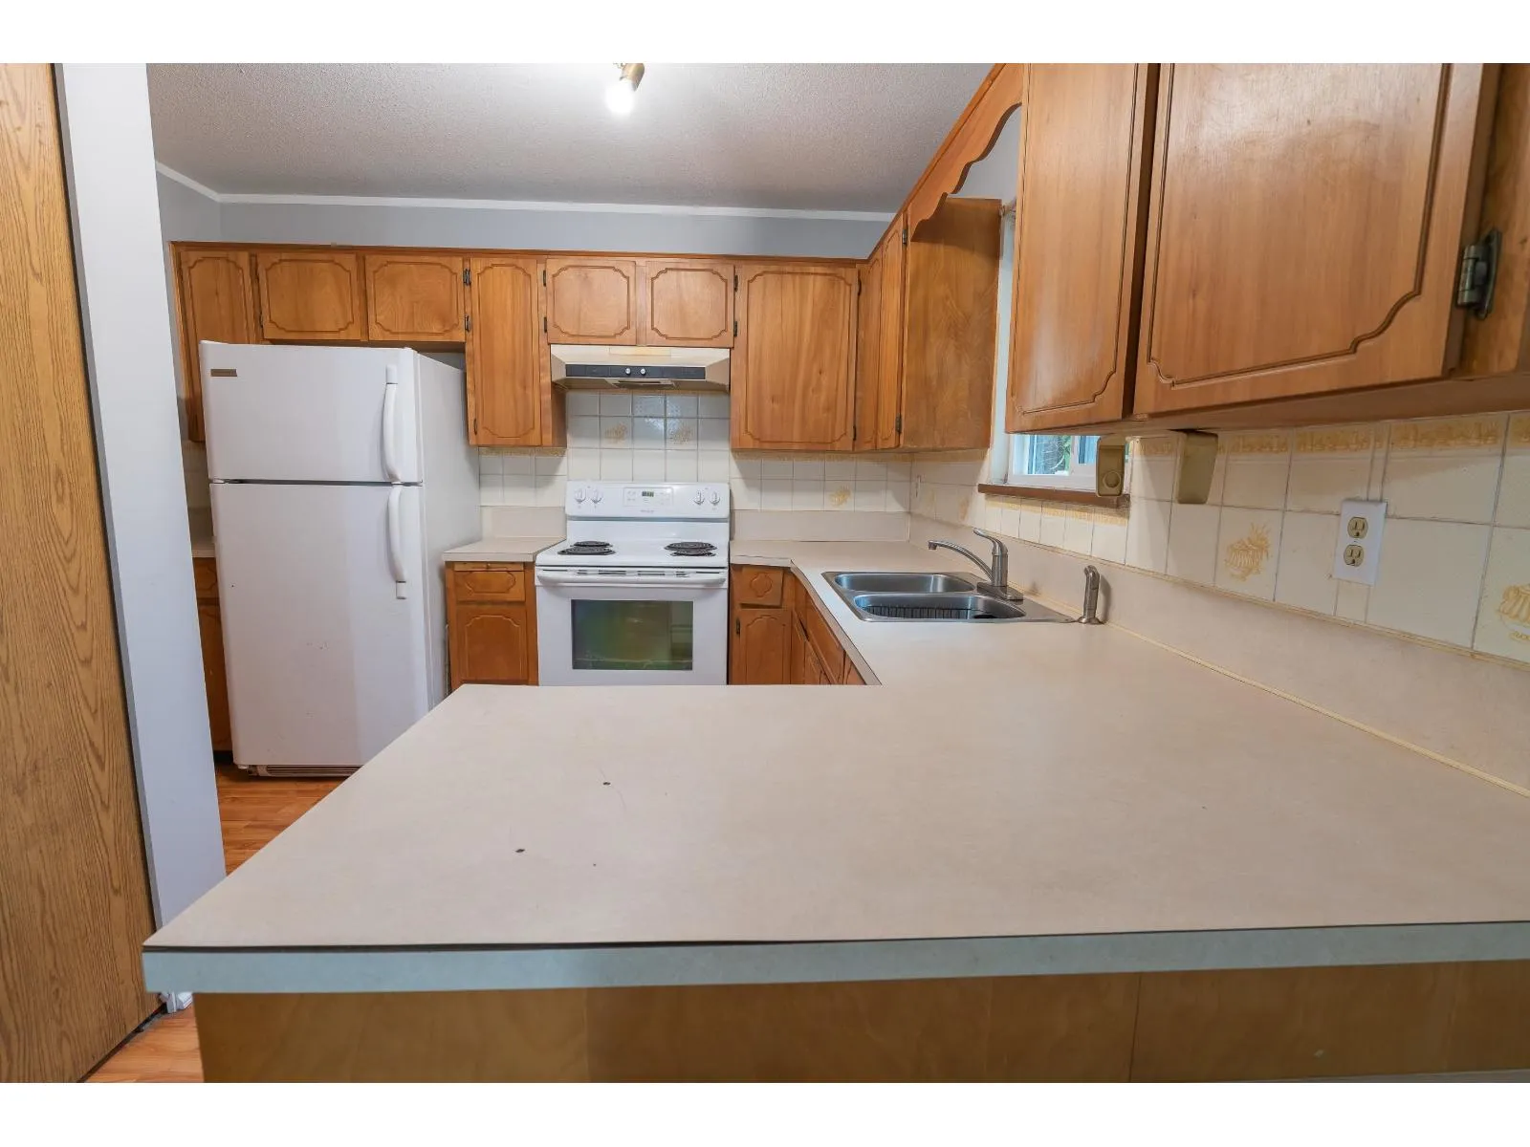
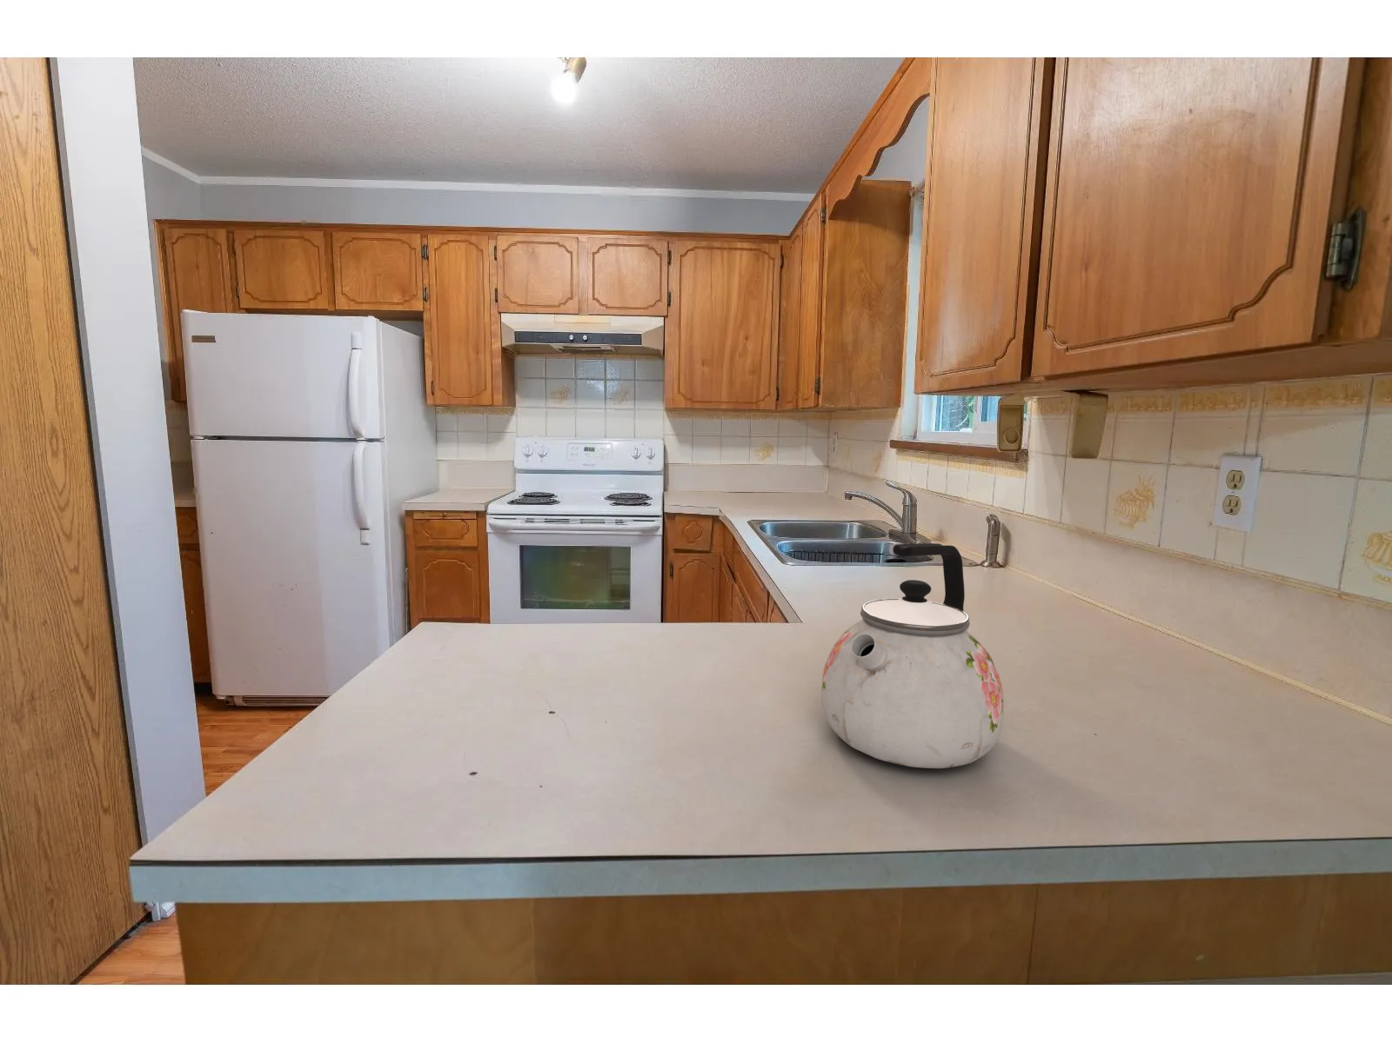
+ kettle [821,542,1005,769]
